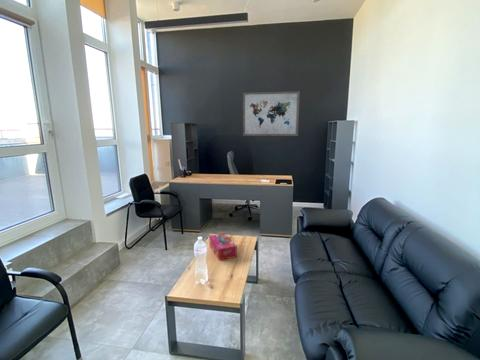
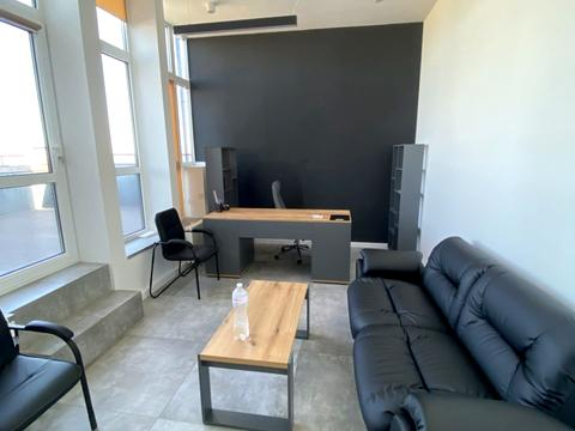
- tissue box [208,232,238,261]
- wall art [242,90,301,137]
